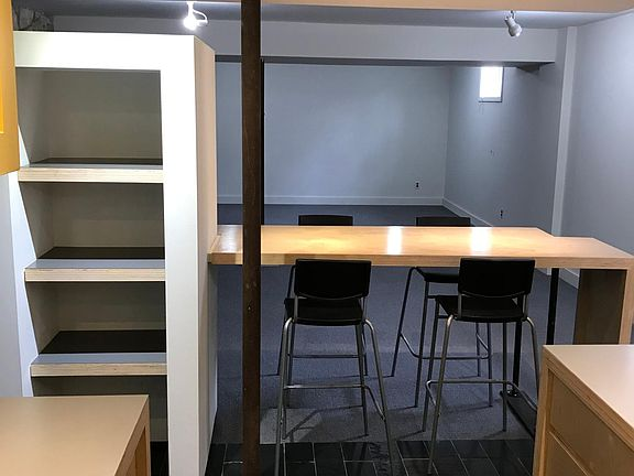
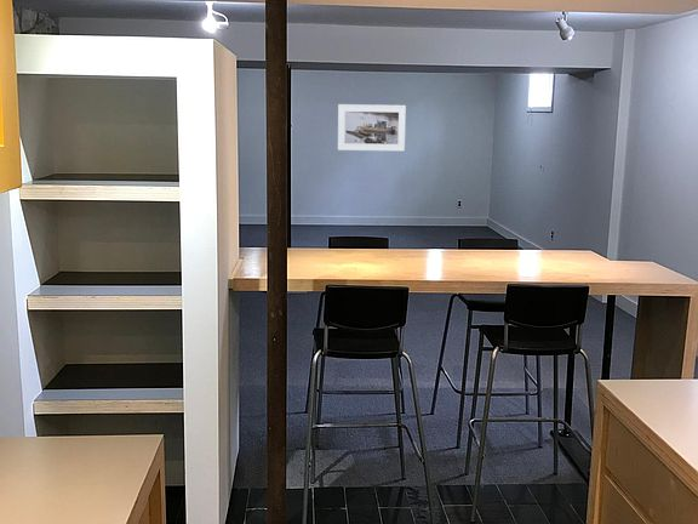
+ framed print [337,103,407,153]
